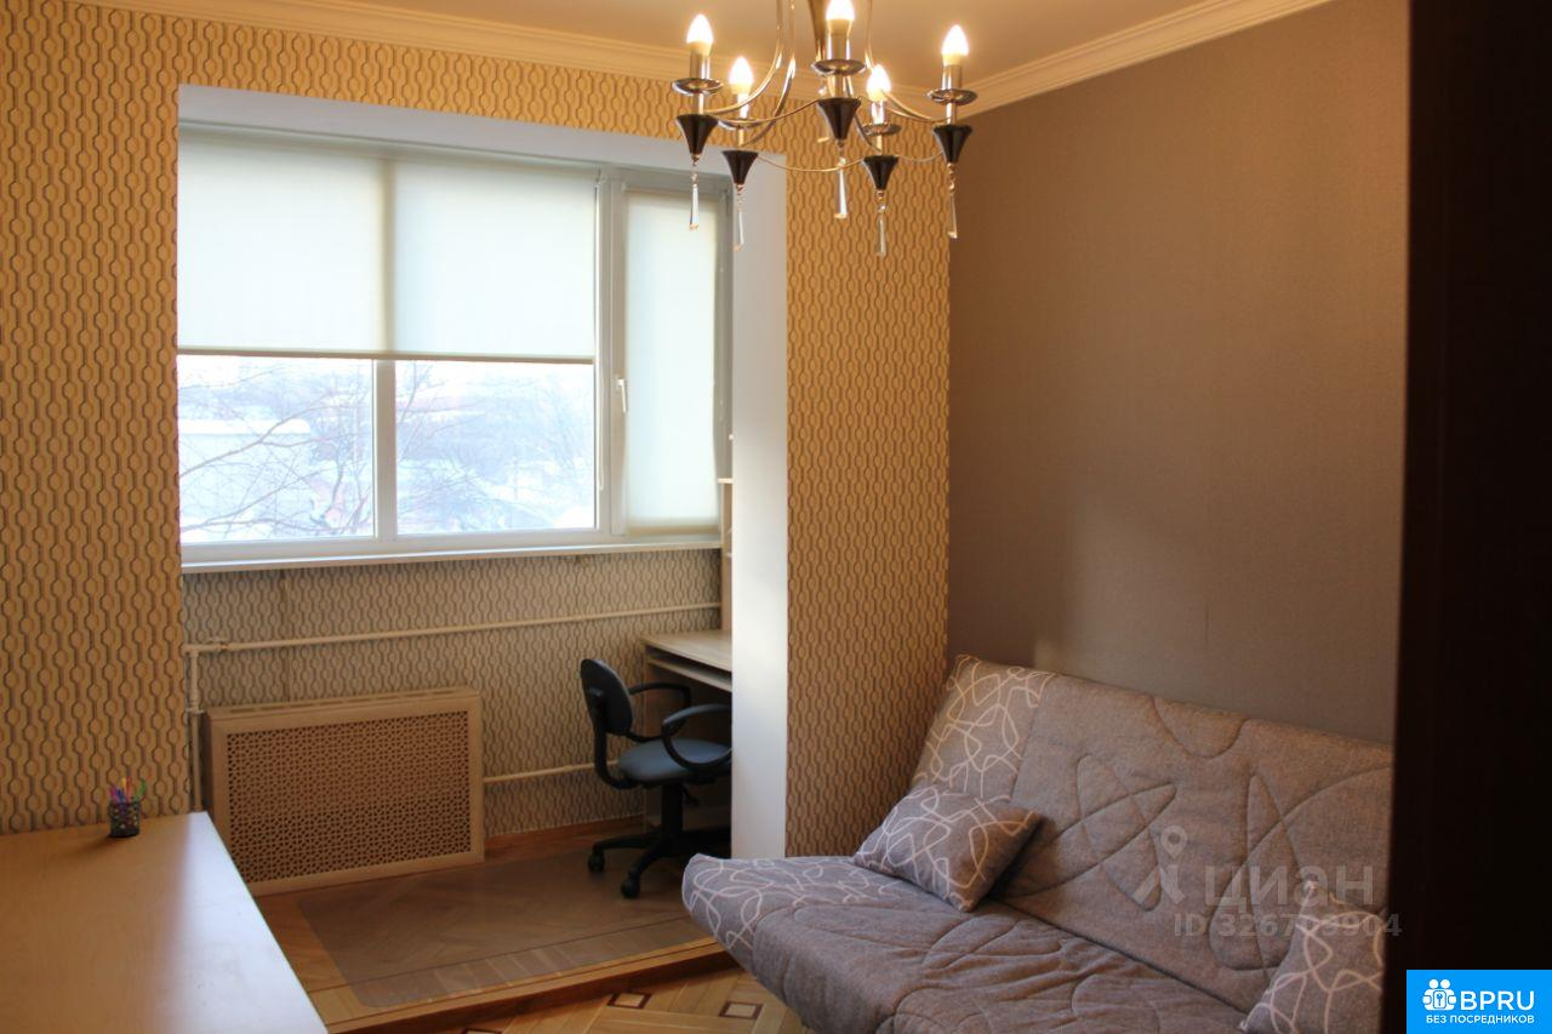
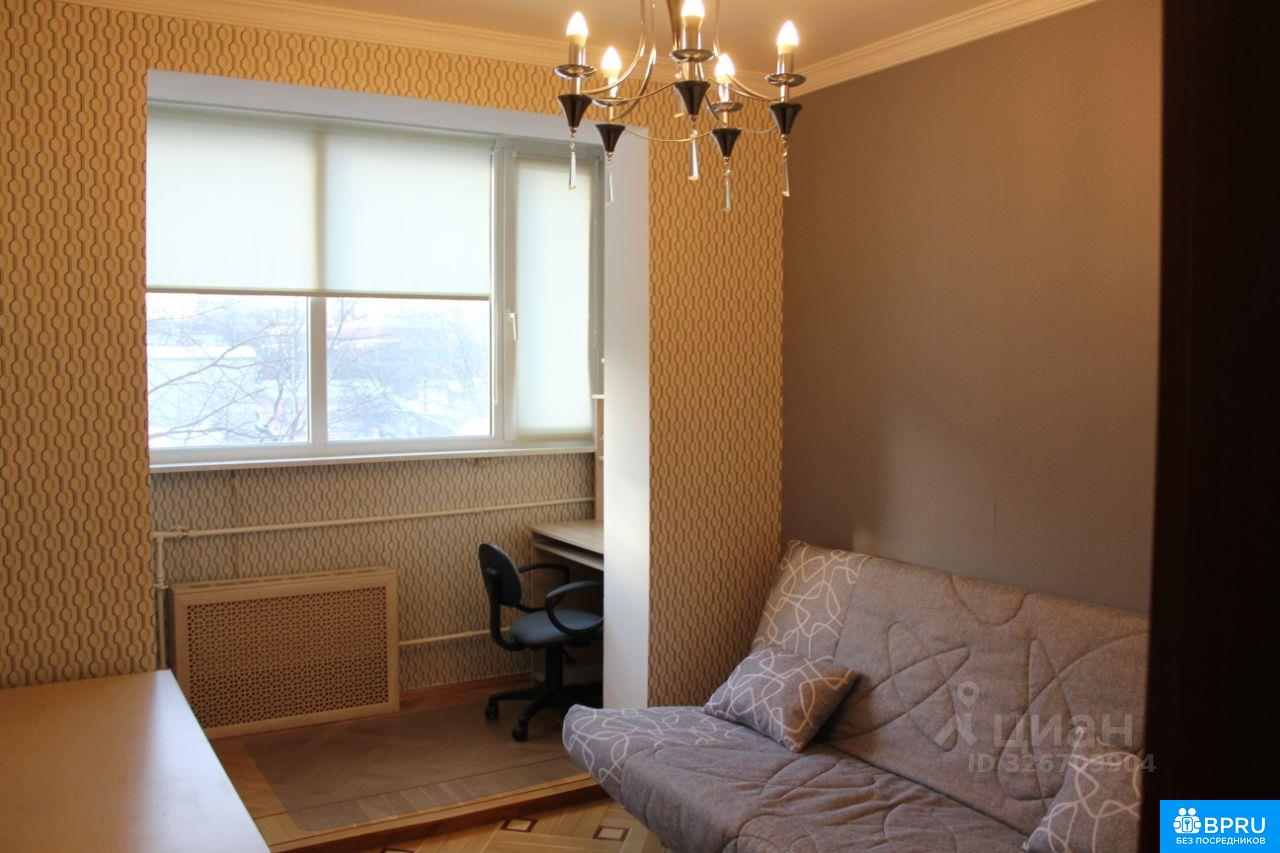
- pen holder [107,777,149,838]
